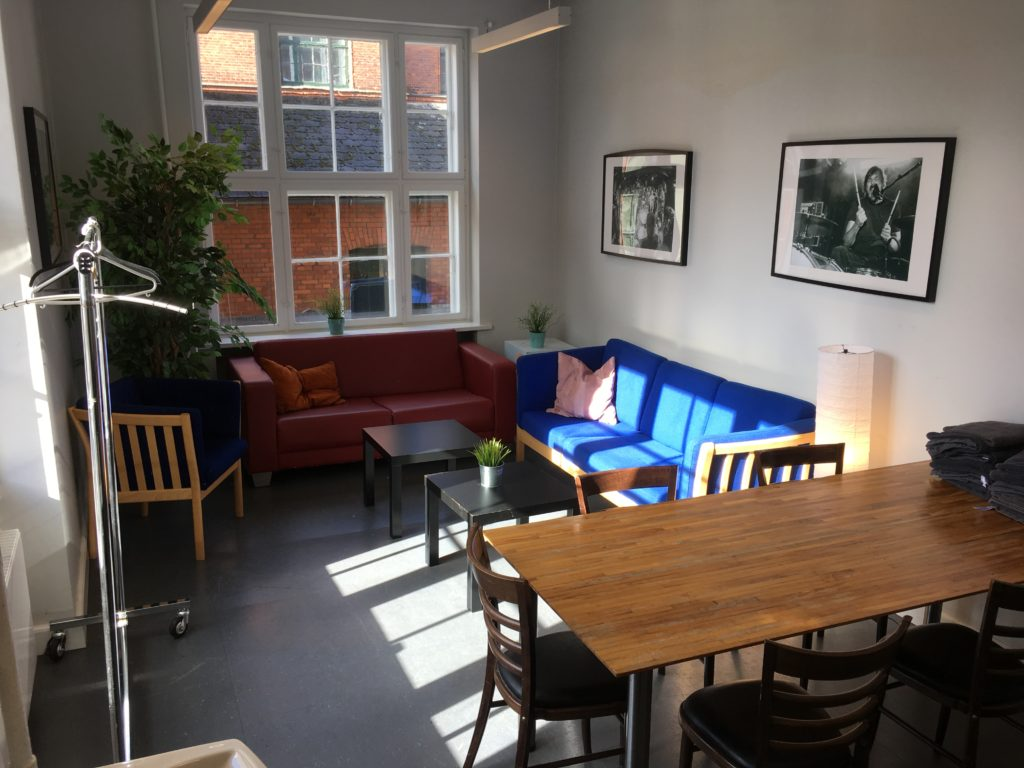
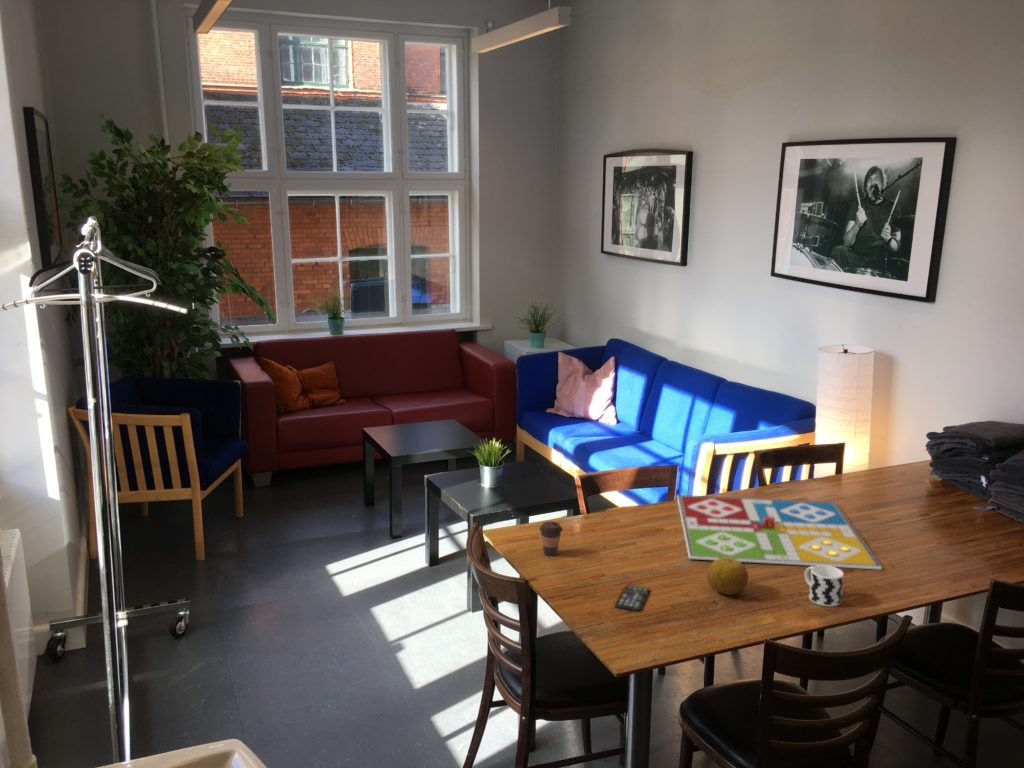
+ cup [804,565,845,607]
+ fruit [706,557,749,596]
+ smartphone [614,584,651,612]
+ gameboard [676,494,883,571]
+ coffee cup [538,521,564,557]
